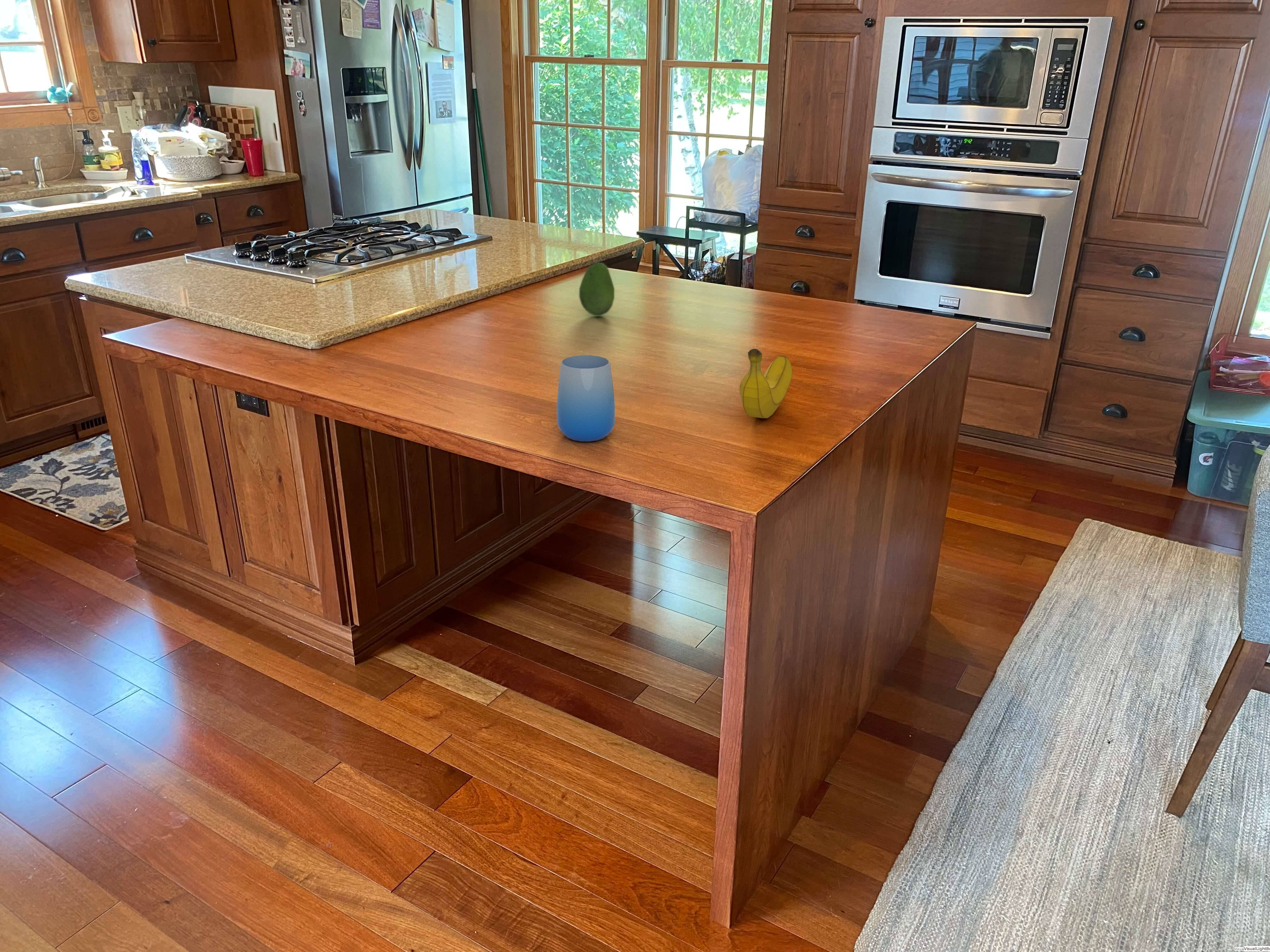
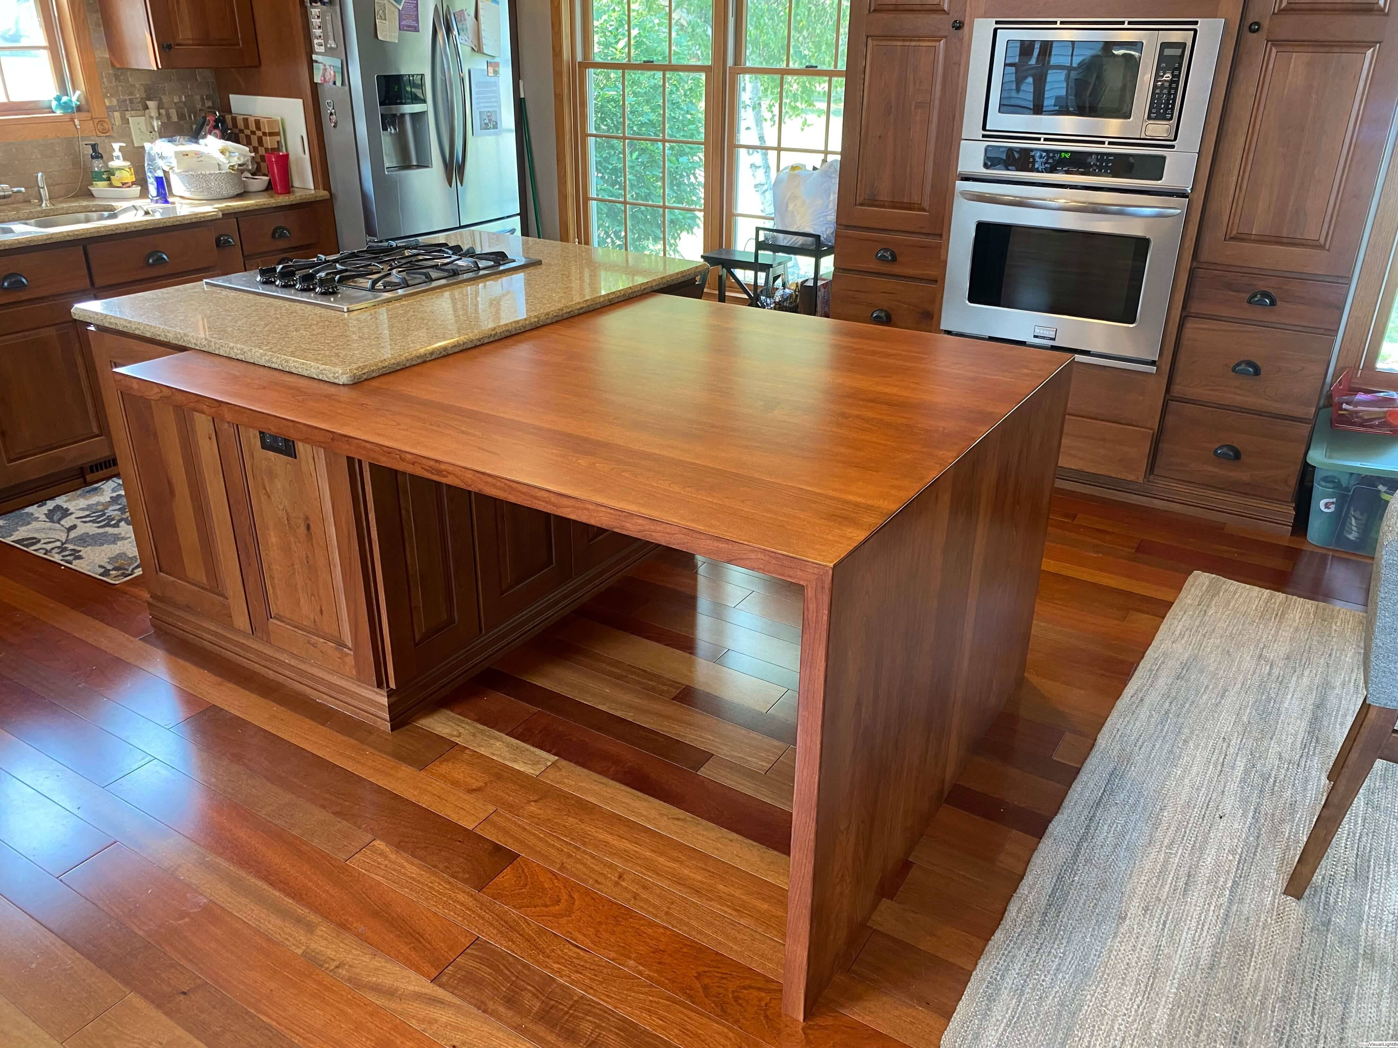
- fruit [739,349,793,419]
- cup [556,355,615,442]
- fruit [579,263,615,316]
